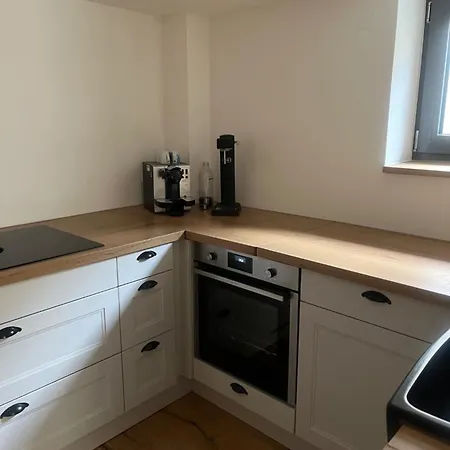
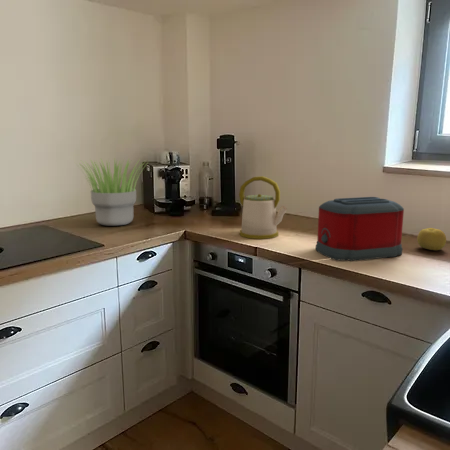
+ toaster [315,196,405,262]
+ kettle [238,175,288,240]
+ potted plant [75,158,150,227]
+ fruit [416,227,447,251]
